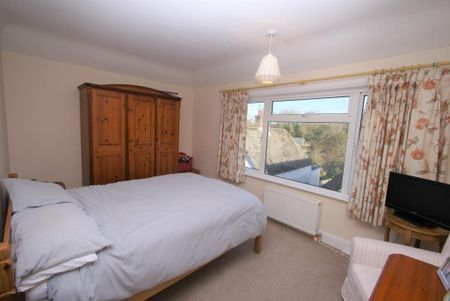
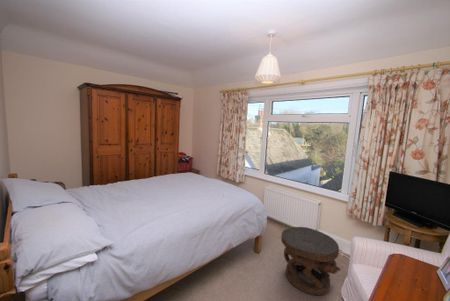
+ side table [280,226,341,296]
